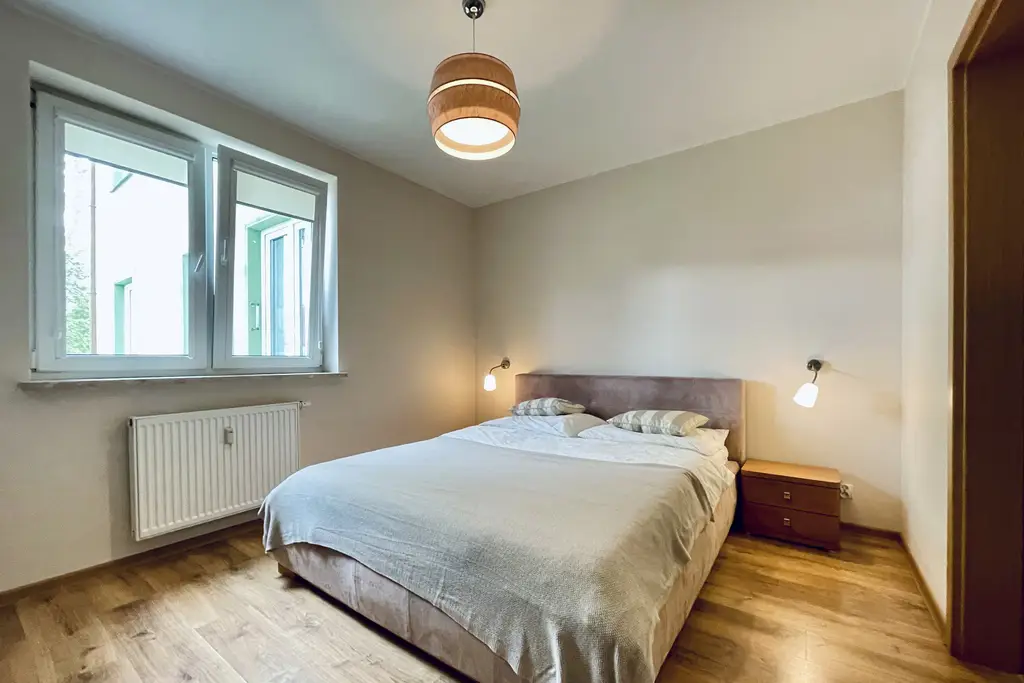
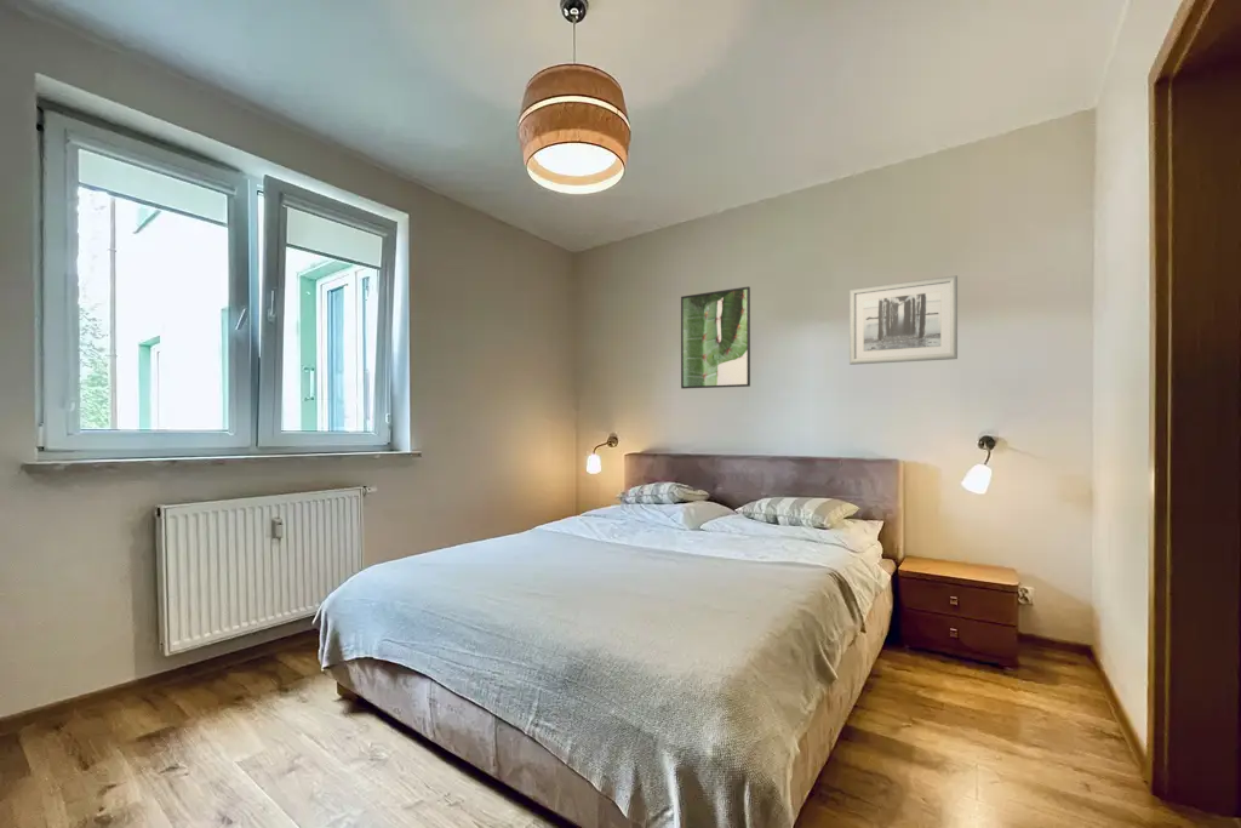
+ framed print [680,286,751,390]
+ wall art [848,274,959,366]
